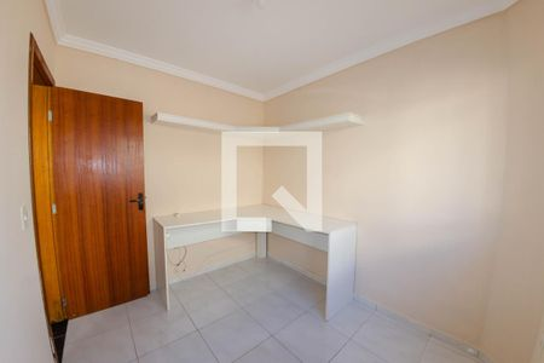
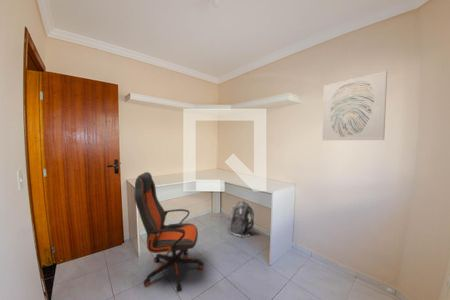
+ backpack [226,199,255,238]
+ office chair [134,171,204,293]
+ wall art [321,70,388,141]
